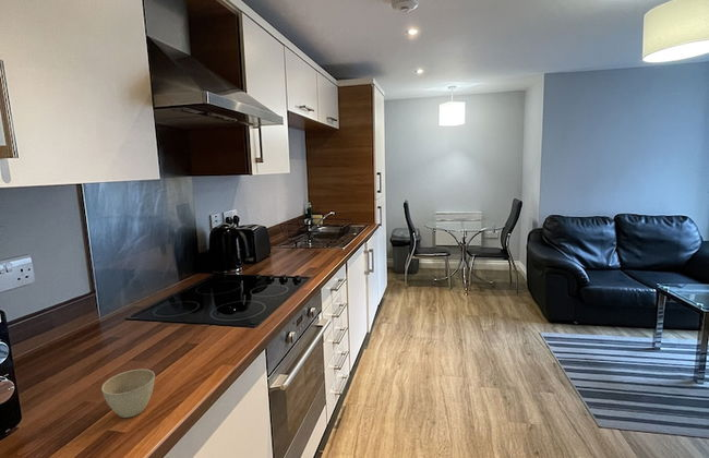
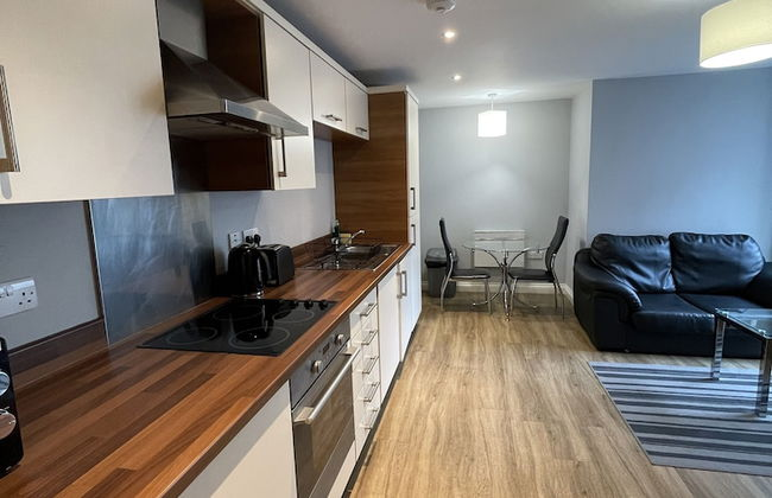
- flower pot [100,369,156,419]
